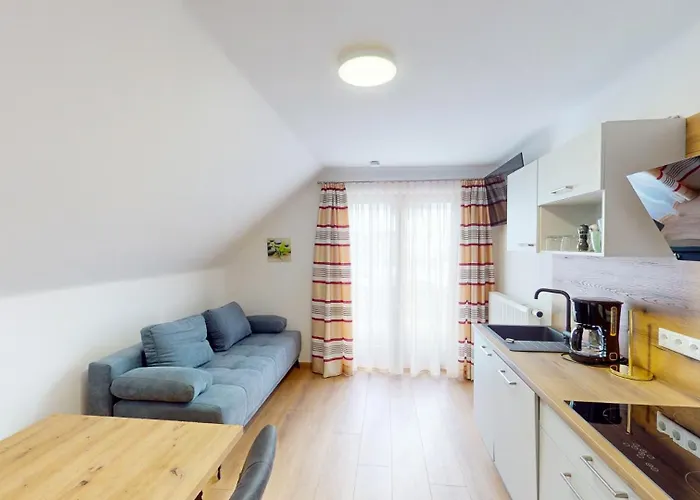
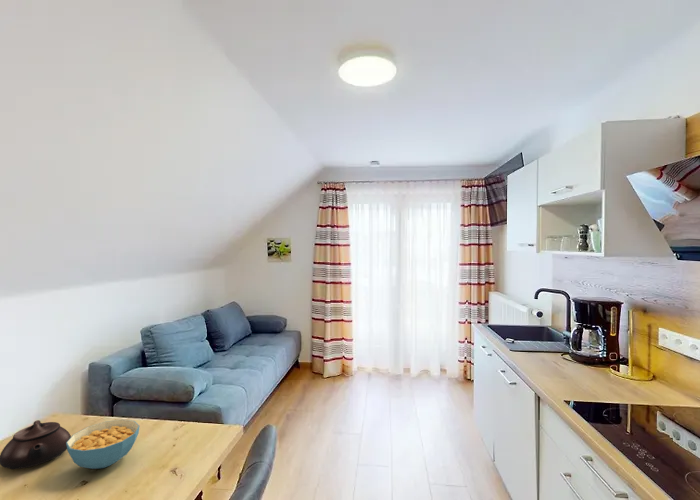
+ cereal bowl [66,418,141,470]
+ teapot [0,419,72,470]
